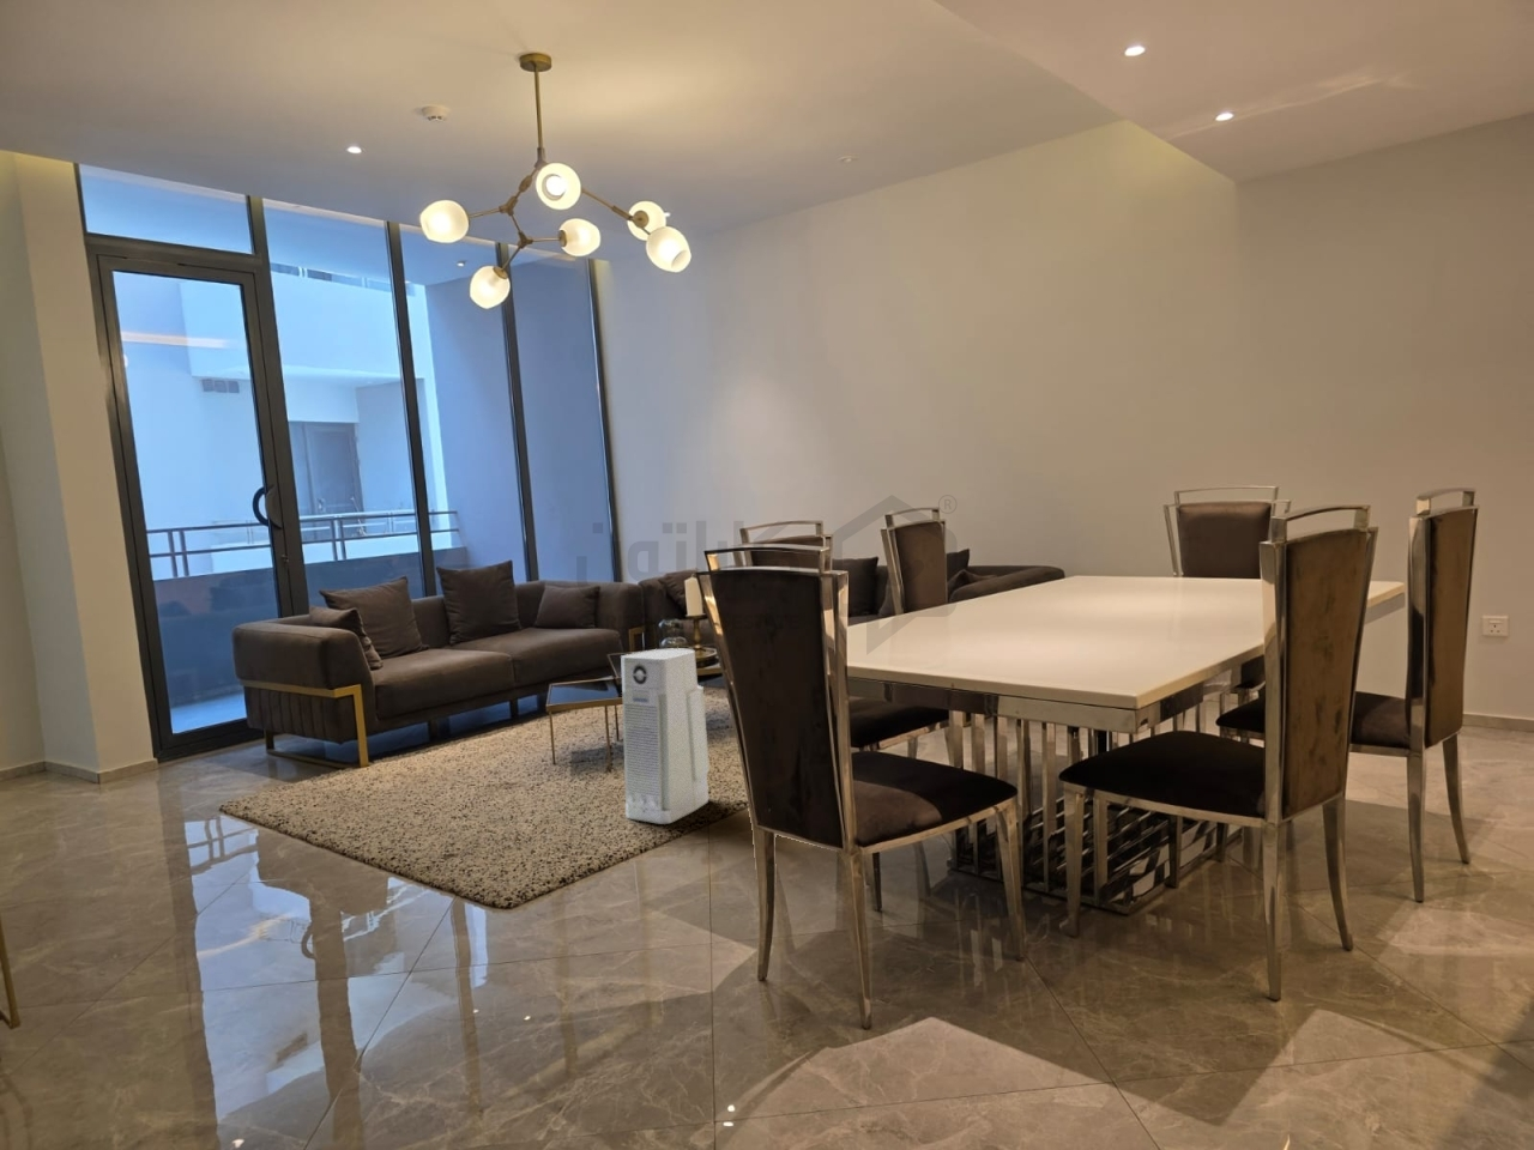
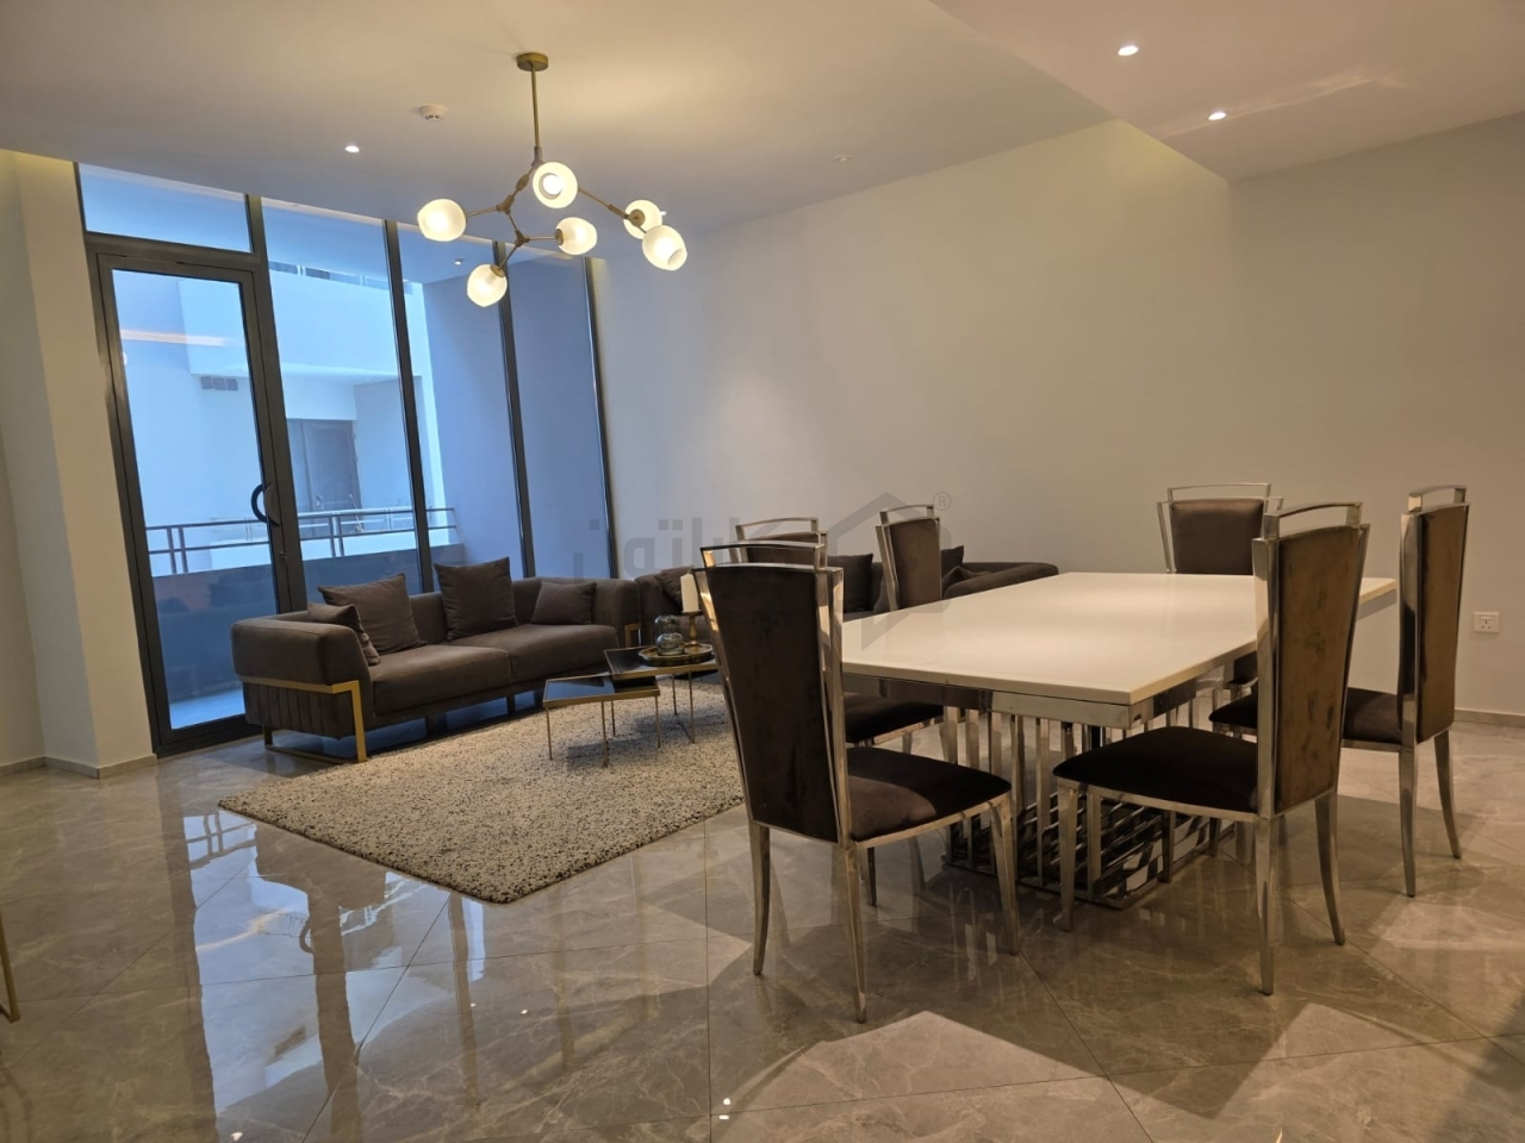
- air purifier [620,646,710,825]
